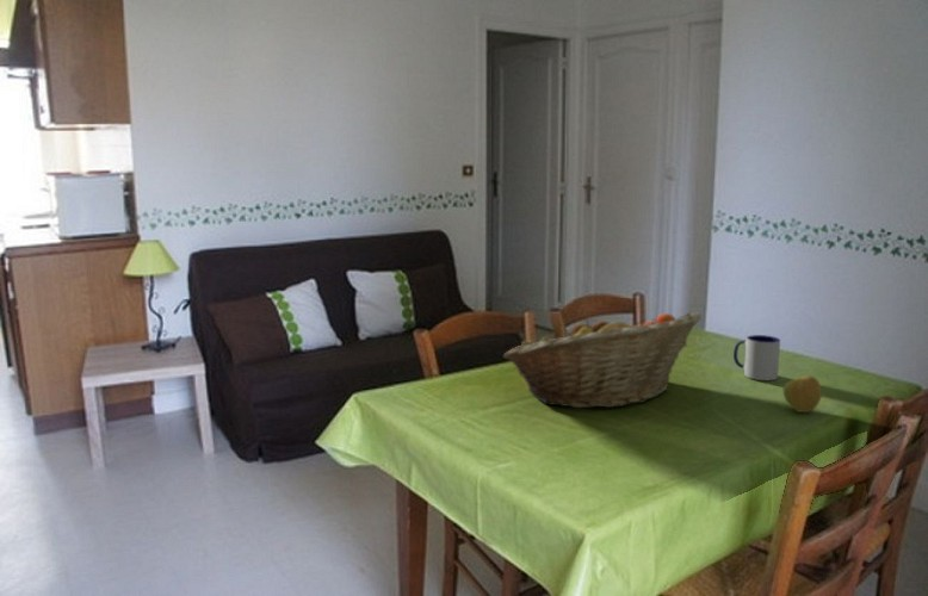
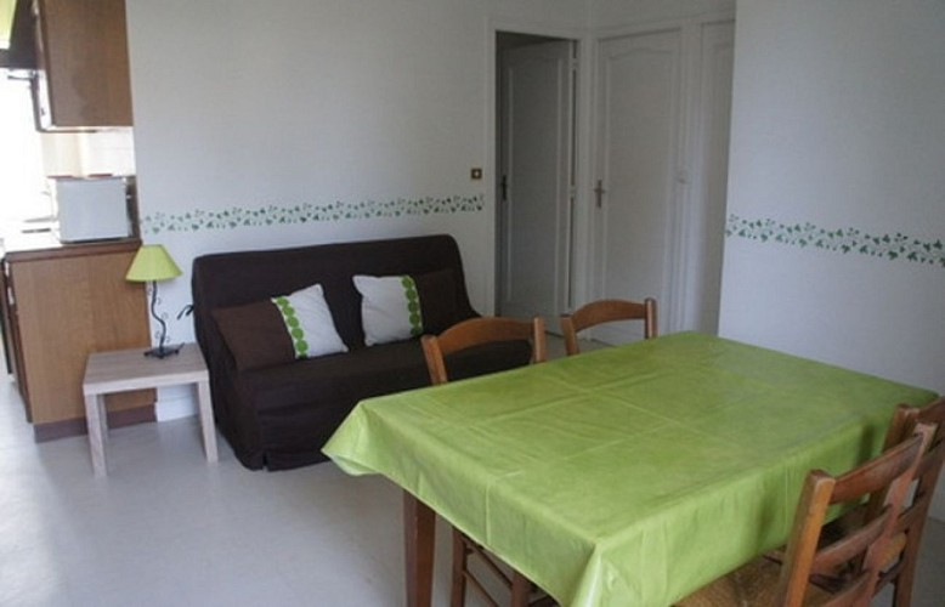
- fruit basket [502,311,703,409]
- apple [782,374,823,414]
- mug [732,334,781,381]
